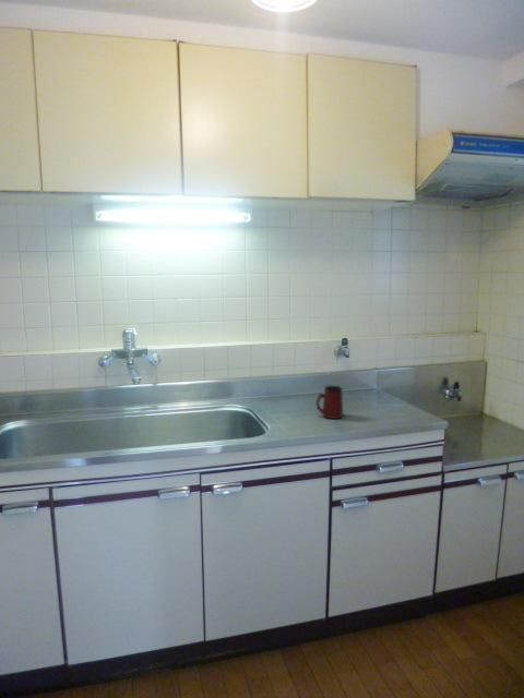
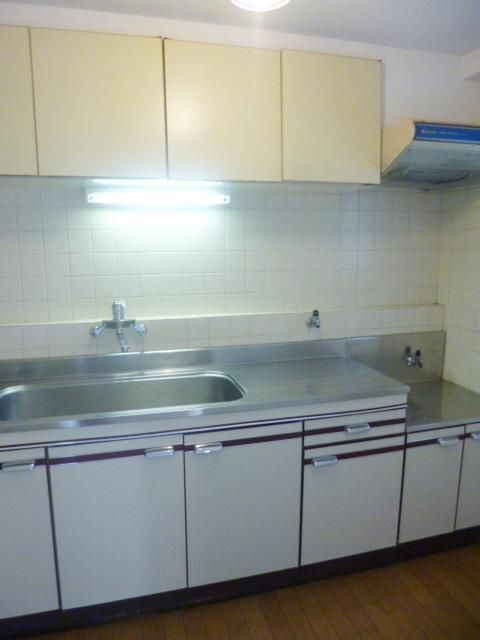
- mug [315,385,344,420]
